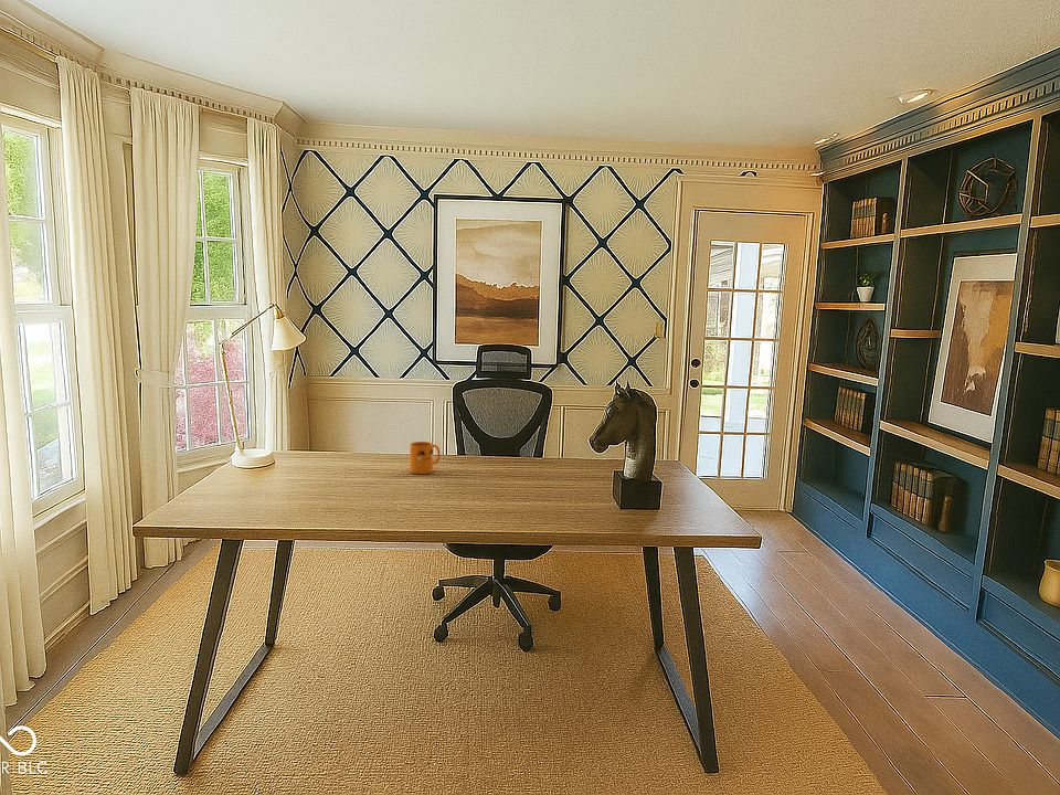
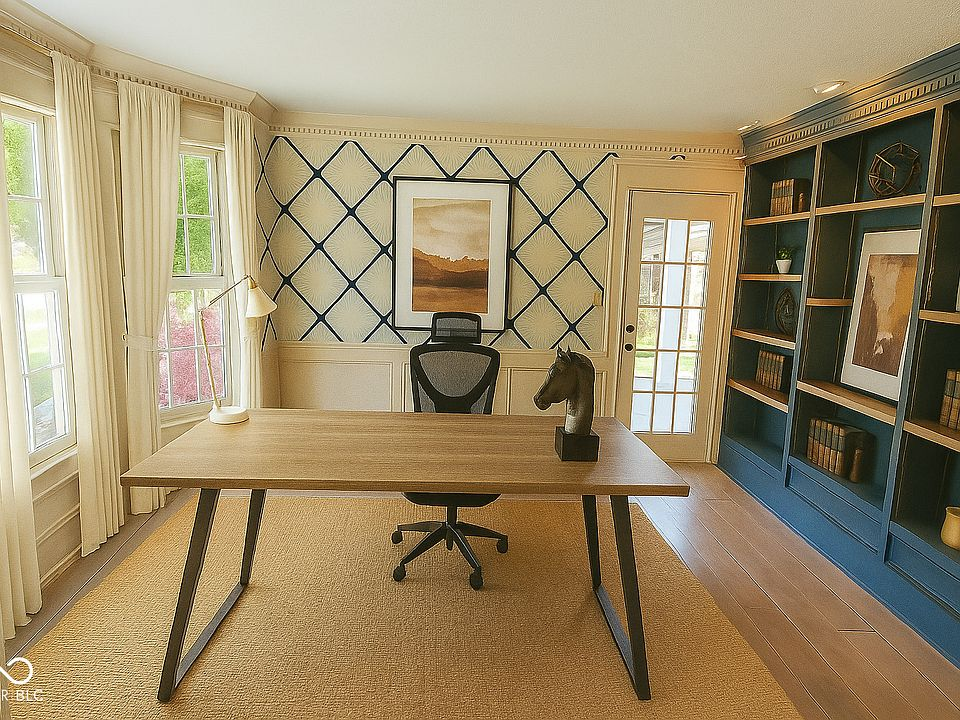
- mug [409,441,442,475]
